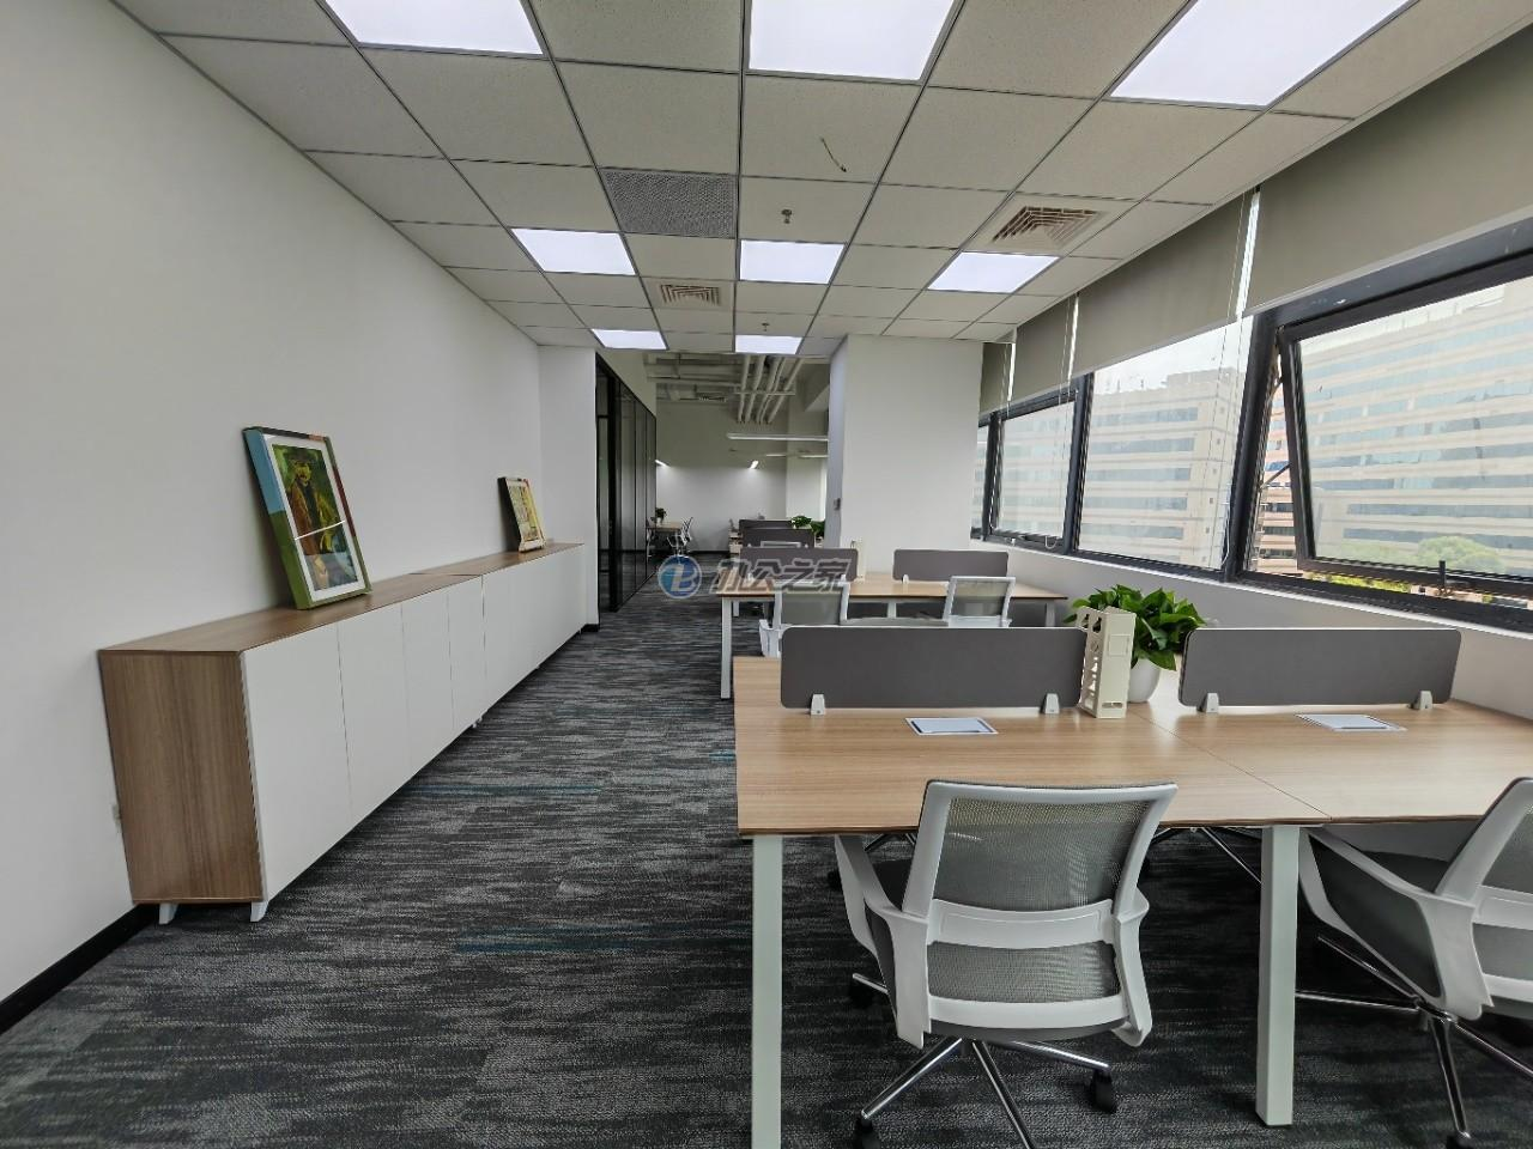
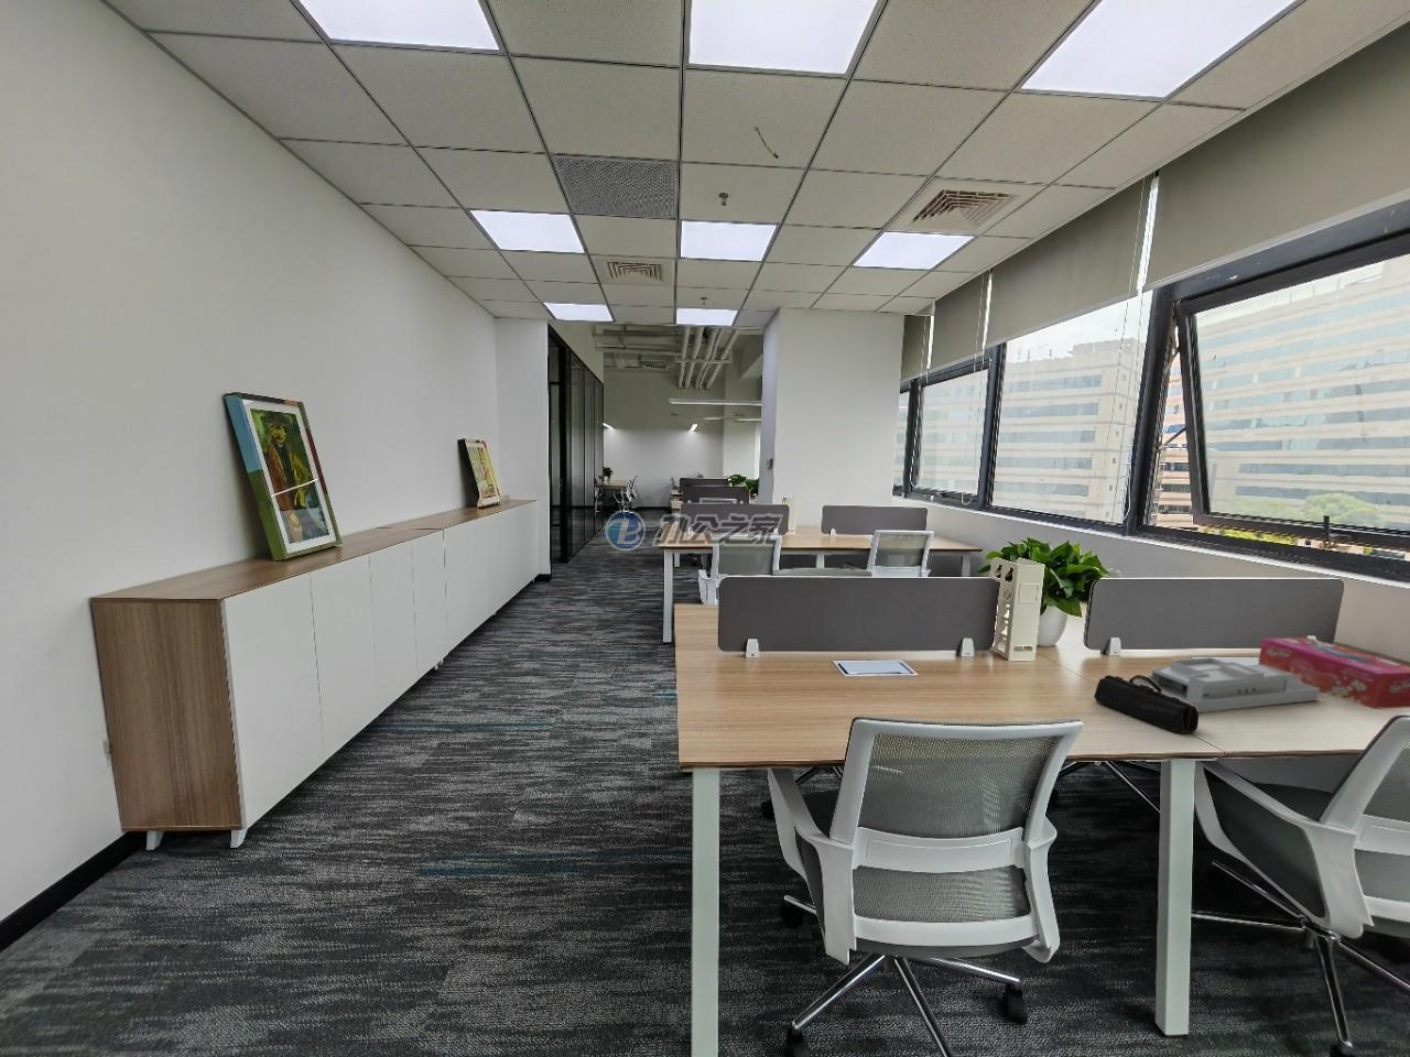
+ pencil case [1092,674,1199,735]
+ tissue box [1257,636,1410,711]
+ desk organizer [1128,656,1321,714]
